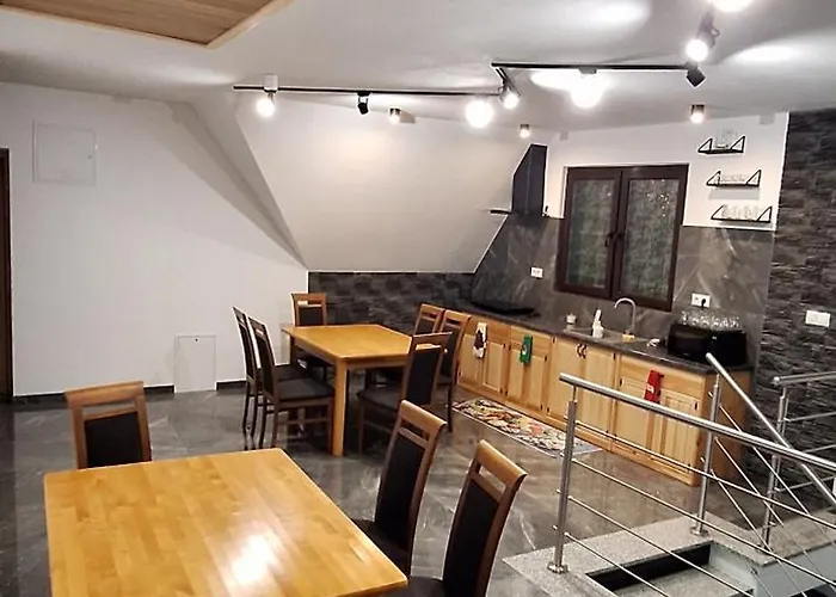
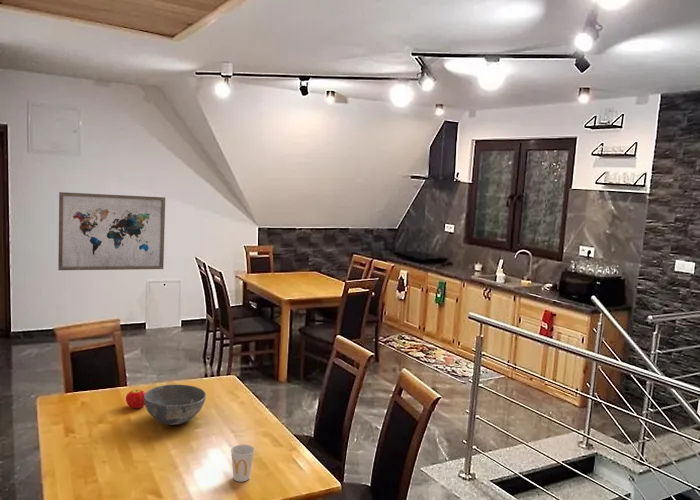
+ fruit [125,389,146,409]
+ bowl [144,384,207,426]
+ cup [230,444,255,483]
+ wall art [57,191,166,271]
